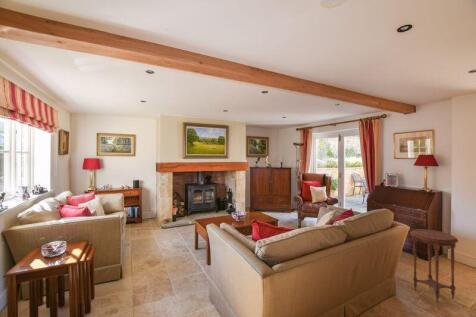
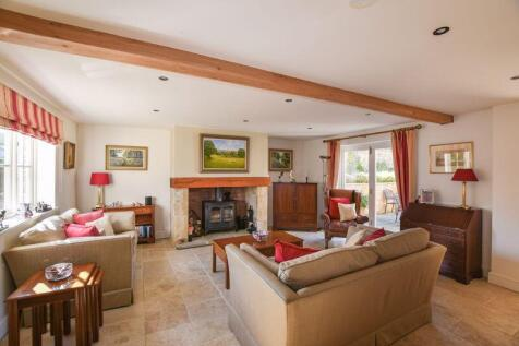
- side table [409,228,459,304]
